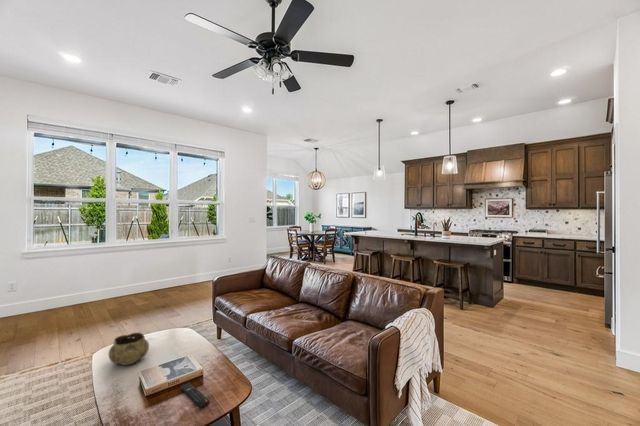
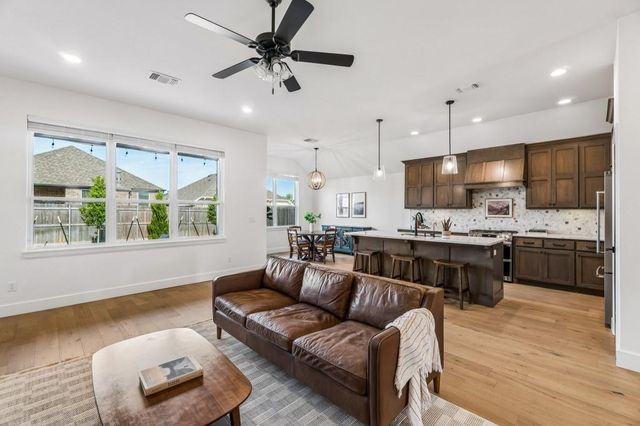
- remote control [179,382,211,409]
- decorative bowl [108,332,150,366]
